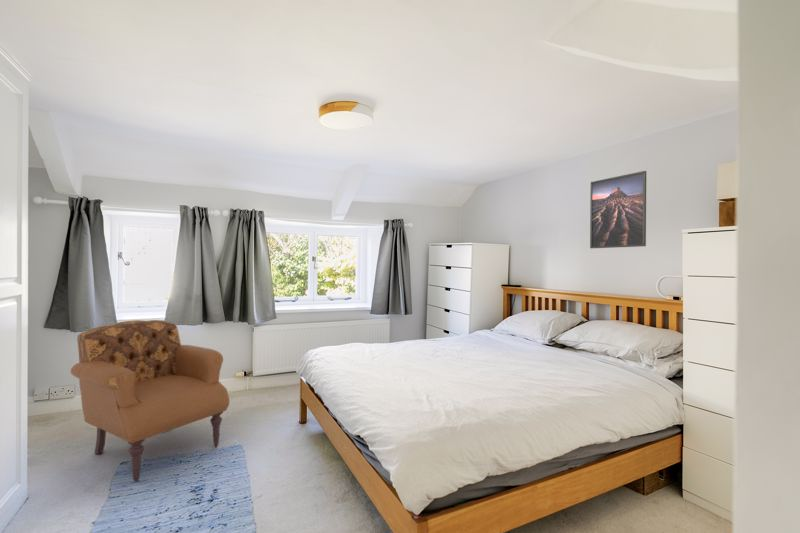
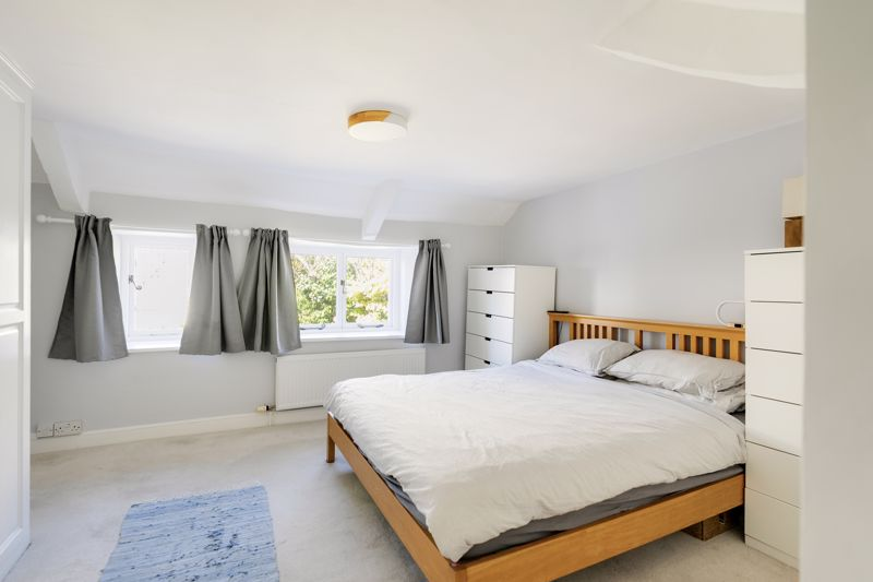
- armchair [69,319,230,482]
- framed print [589,170,647,249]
